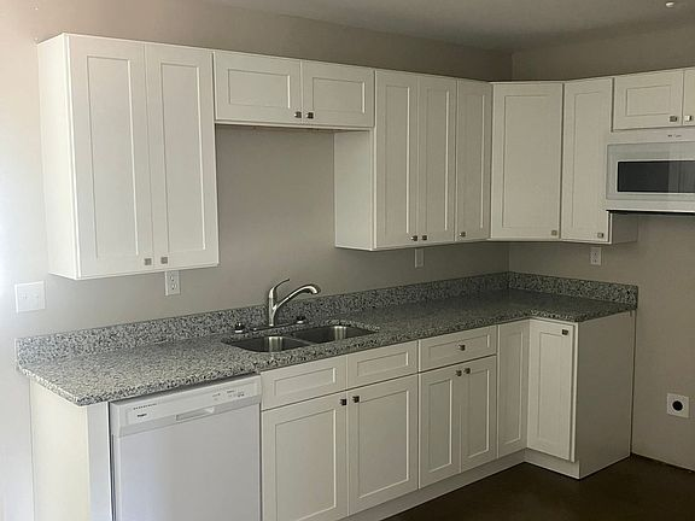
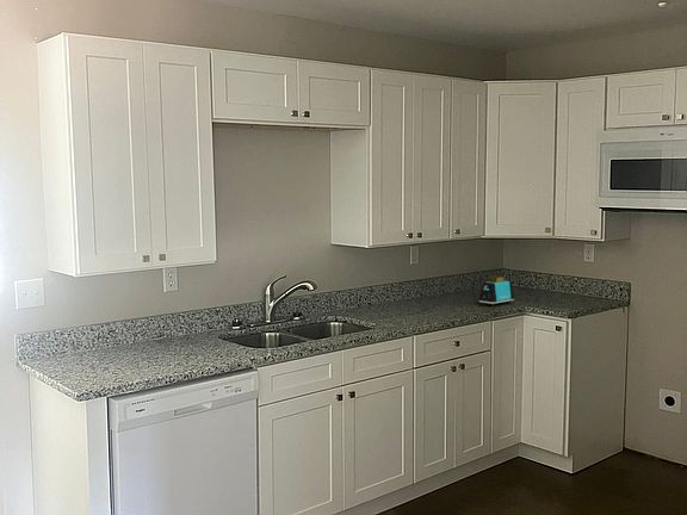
+ toaster [478,274,515,308]
